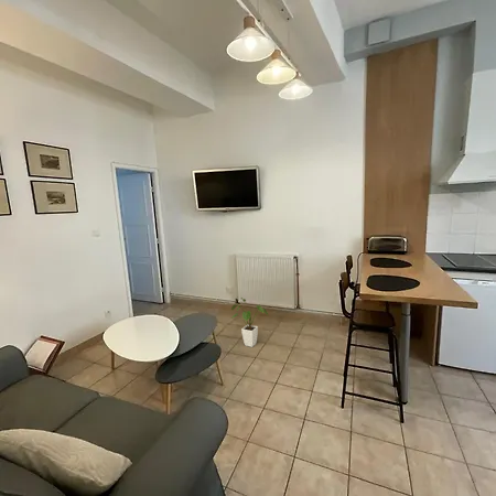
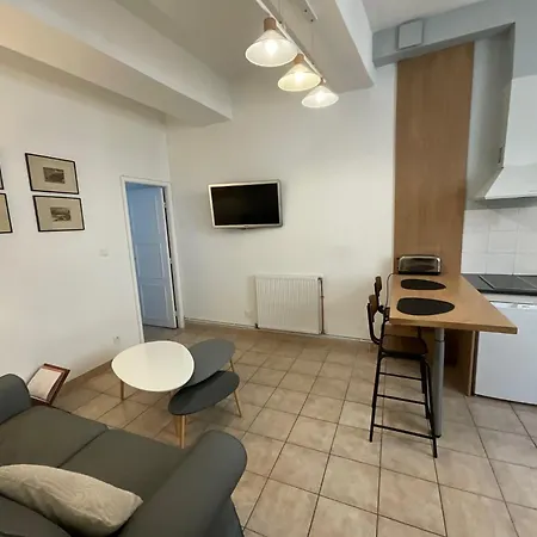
- house plant [230,296,269,348]
